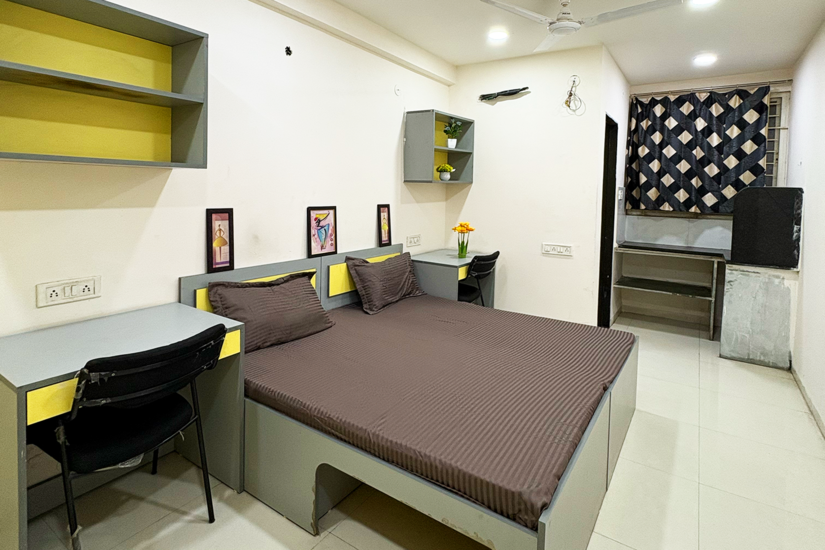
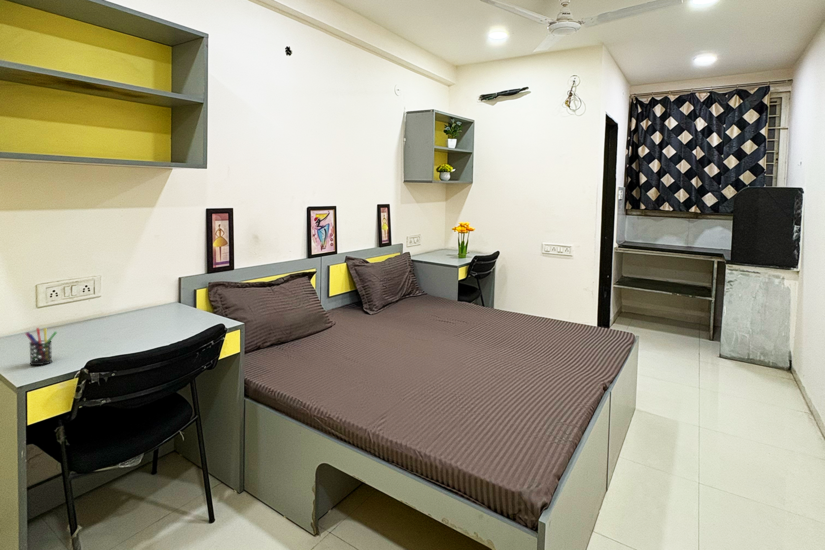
+ pen holder [24,327,58,366]
